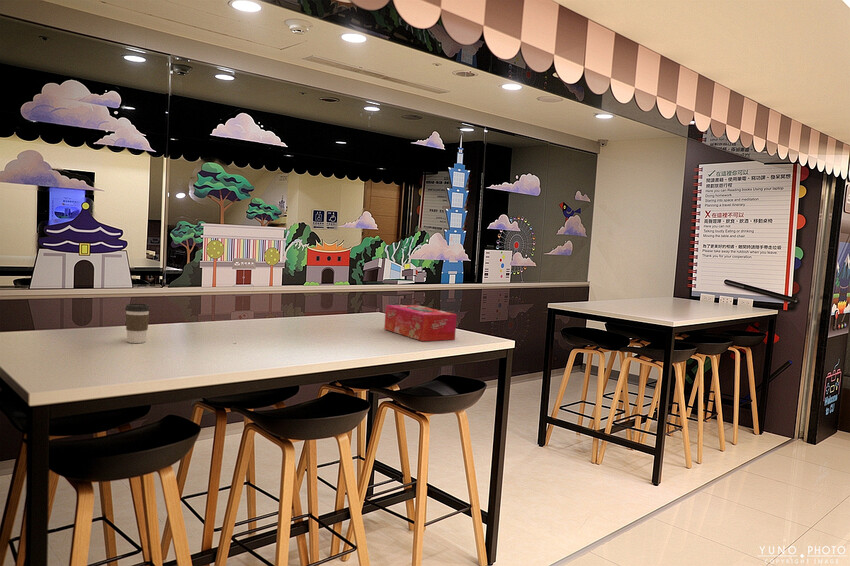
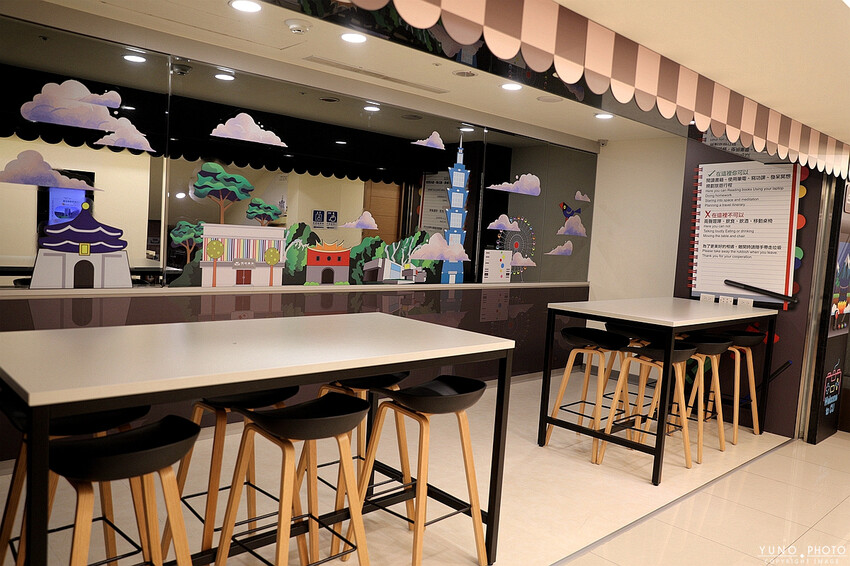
- coffee cup [124,303,151,344]
- tissue box [383,304,458,342]
